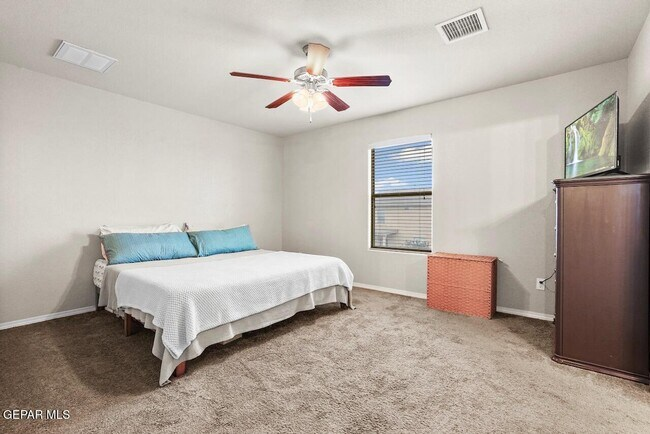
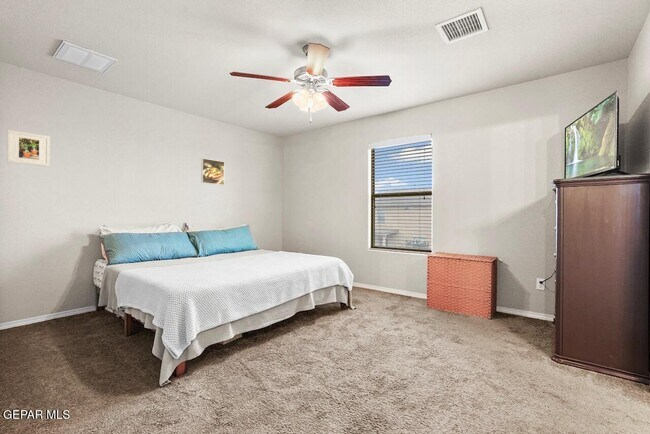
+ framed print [200,157,226,186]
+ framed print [6,129,51,167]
